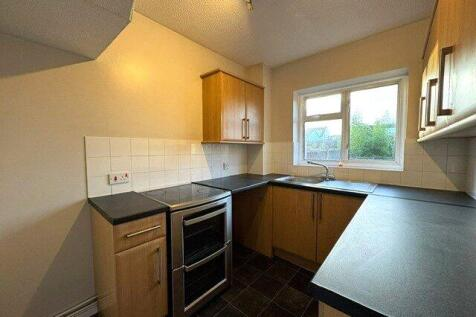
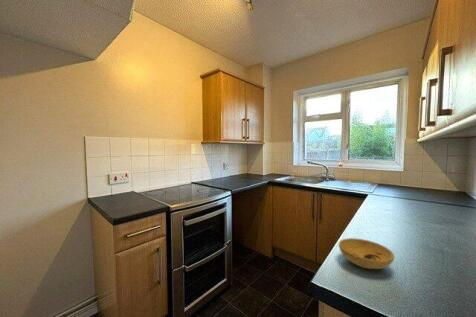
+ bowl [338,237,395,270]
